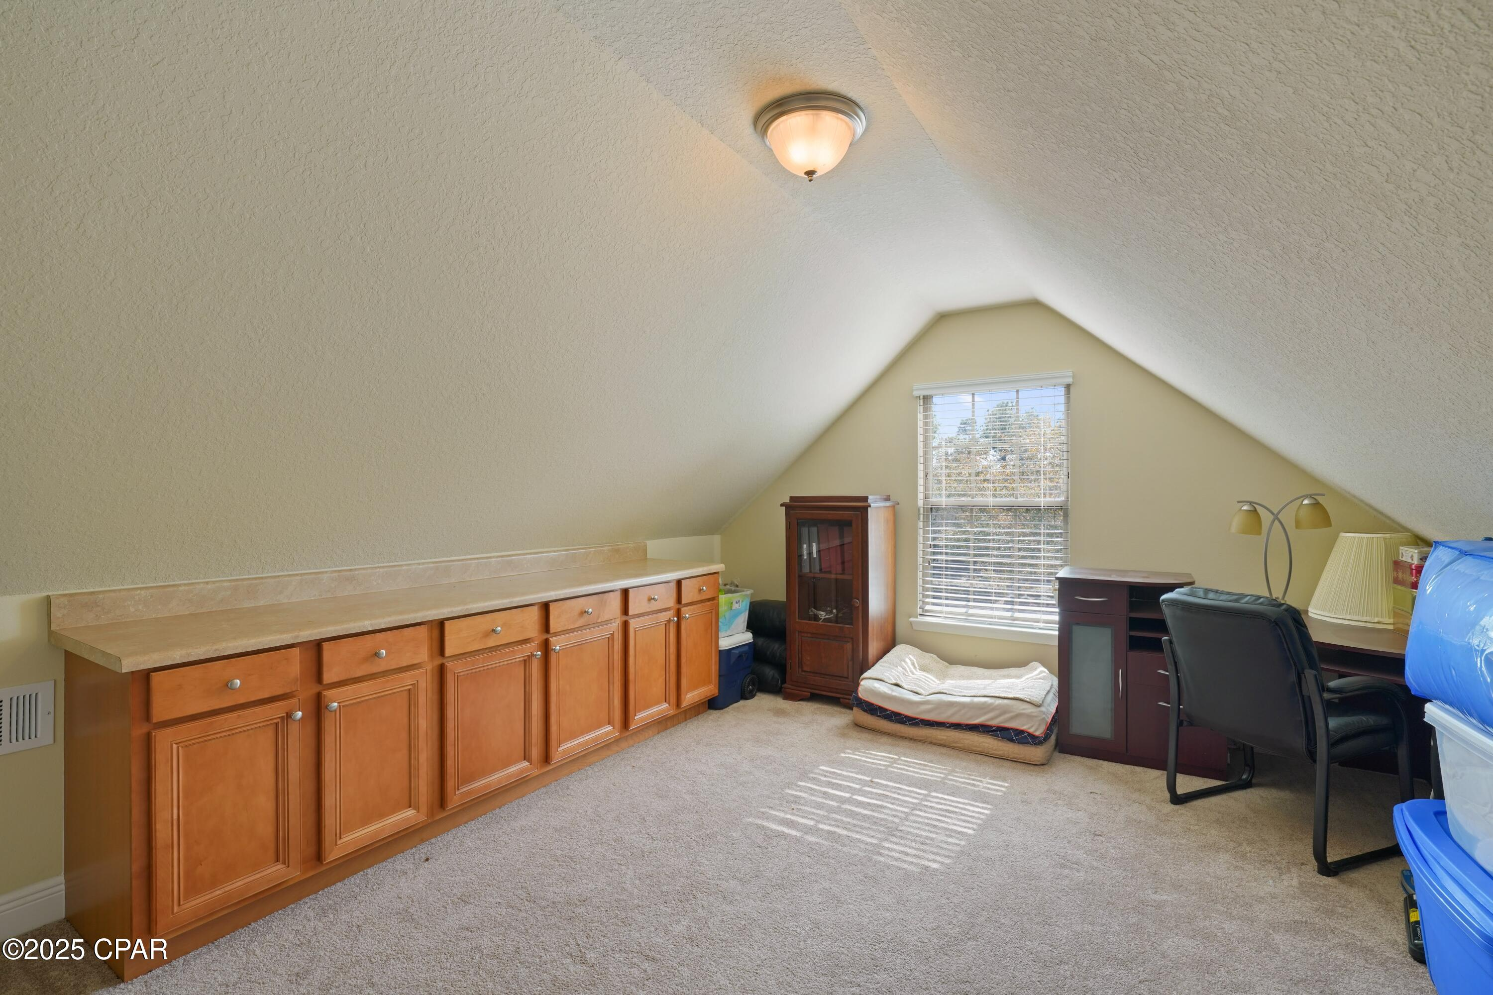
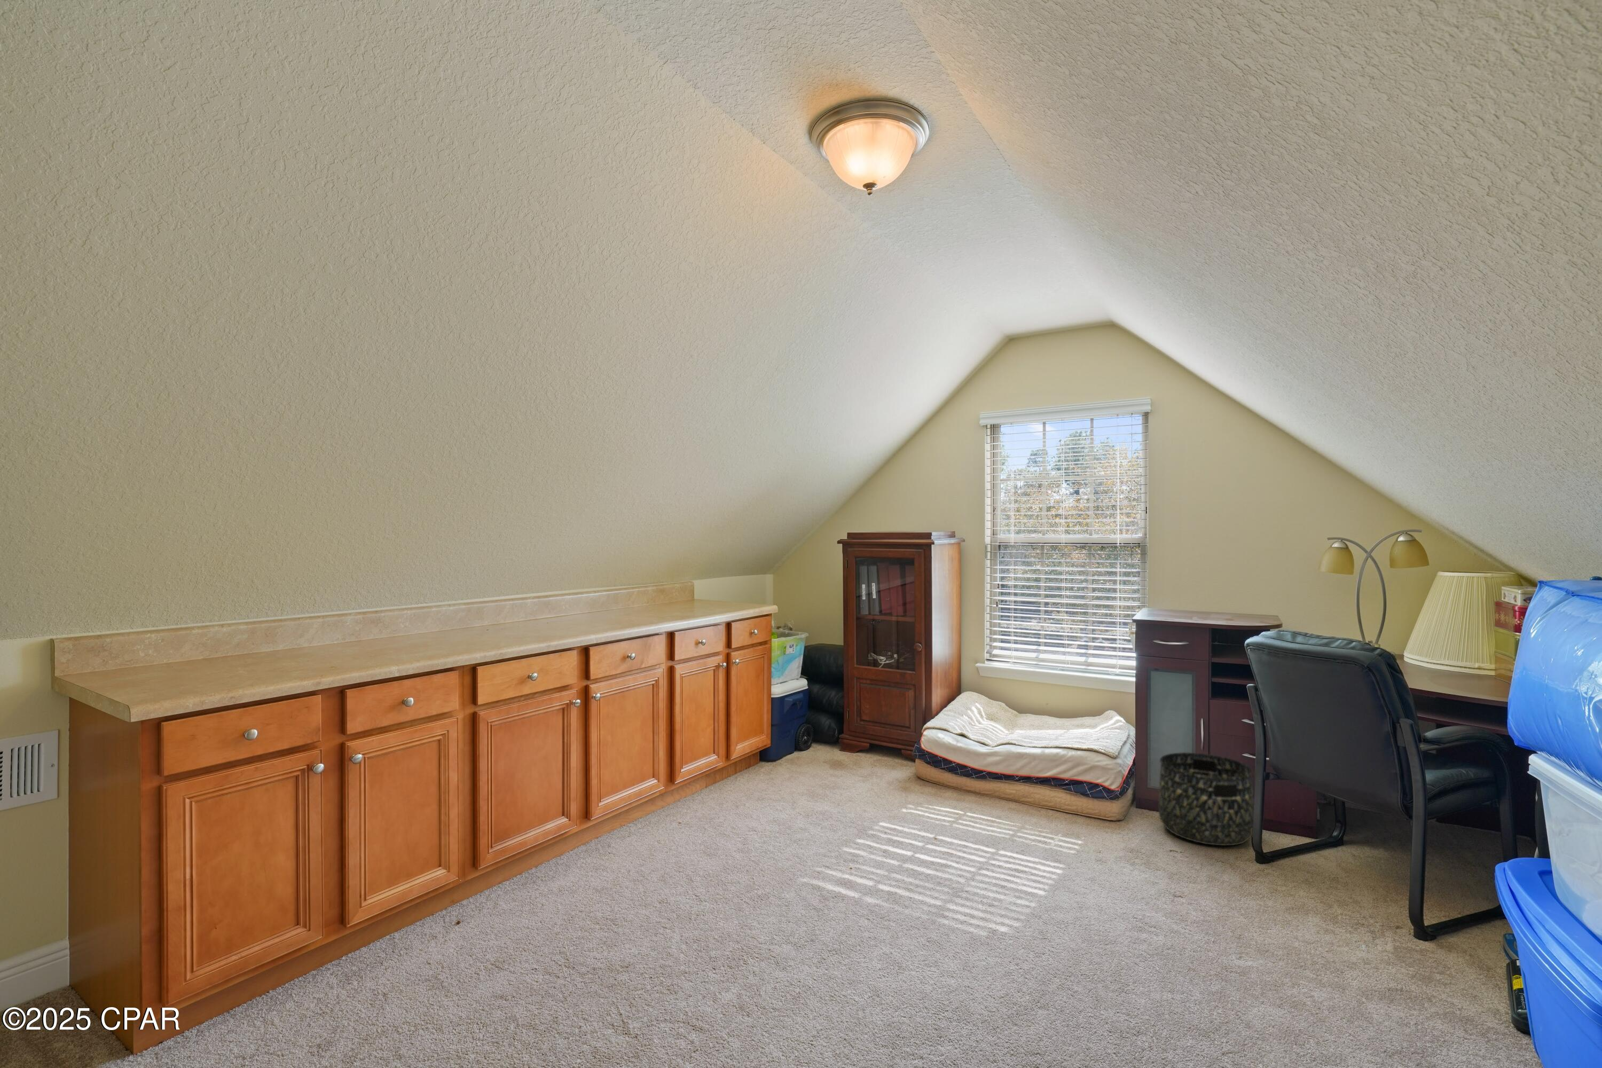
+ basket [1159,752,1254,846]
